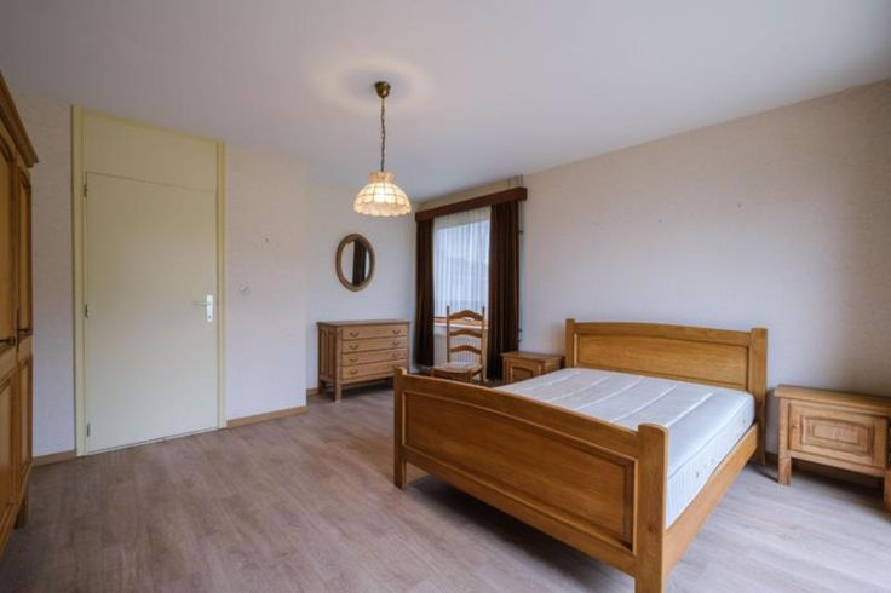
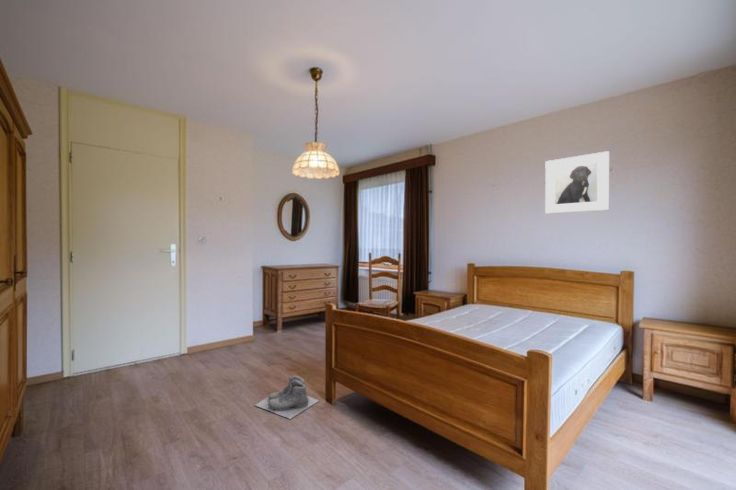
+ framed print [544,150,610,214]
+ boots [254,375,320,420]
